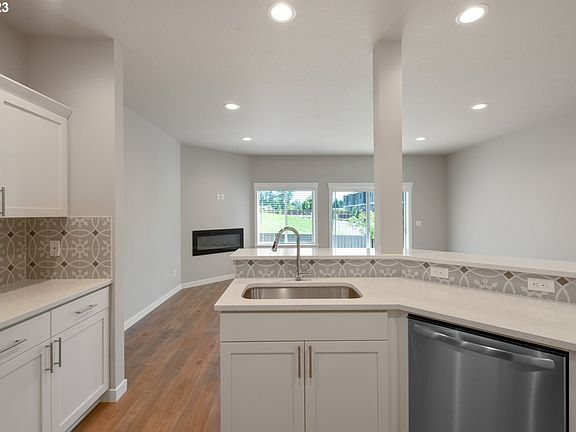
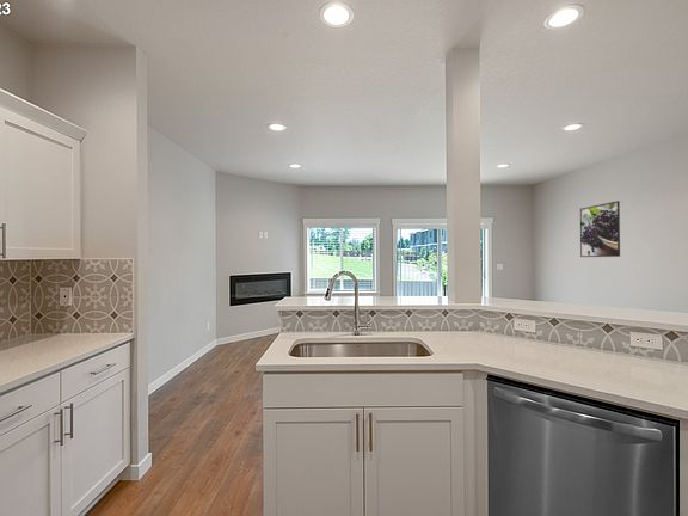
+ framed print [579,199,621,258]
